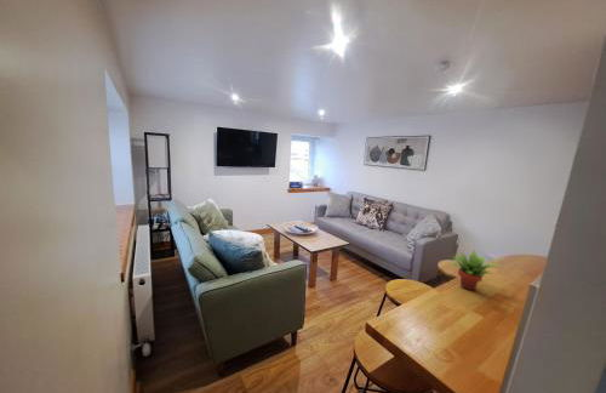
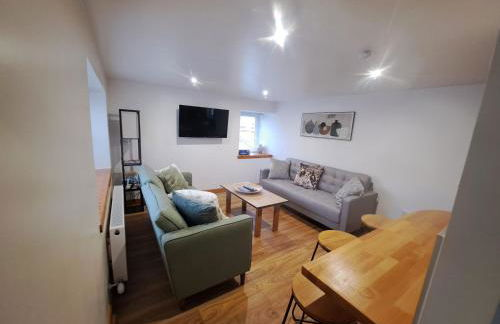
- succulent plant [448,249,502,291]
